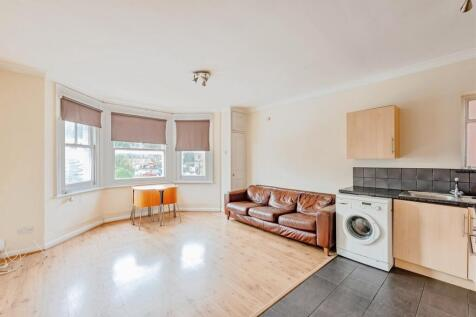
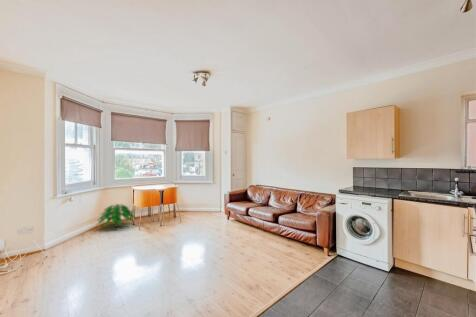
+ indoor plant [95,201,136,228]
